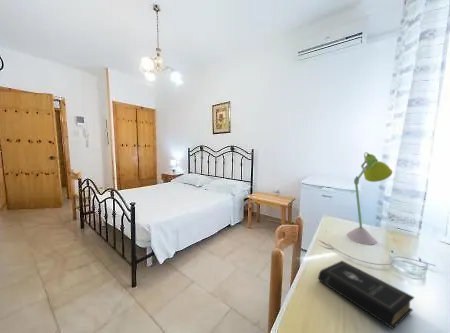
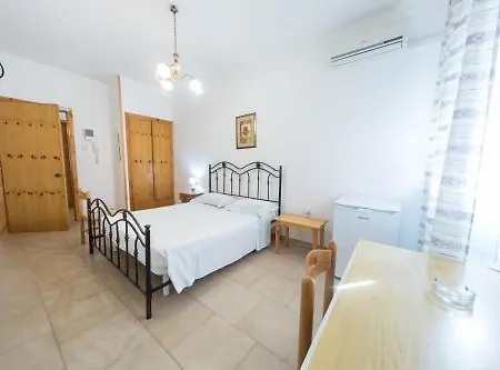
- desk lamp [318,151,437,267]
- book [317,260,415,330]
